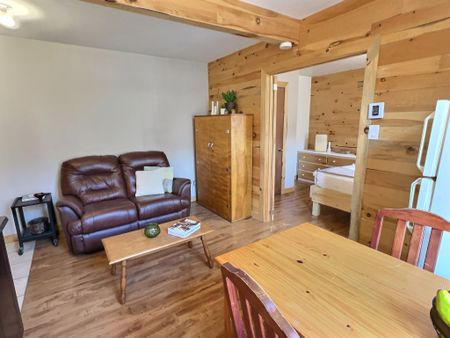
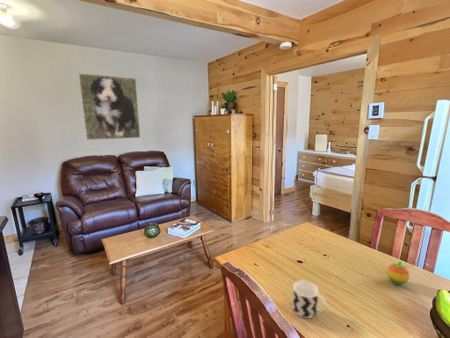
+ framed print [78,72,141,141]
+ cup [291,279,327,319]
+ fruit [386,260,410,285]
